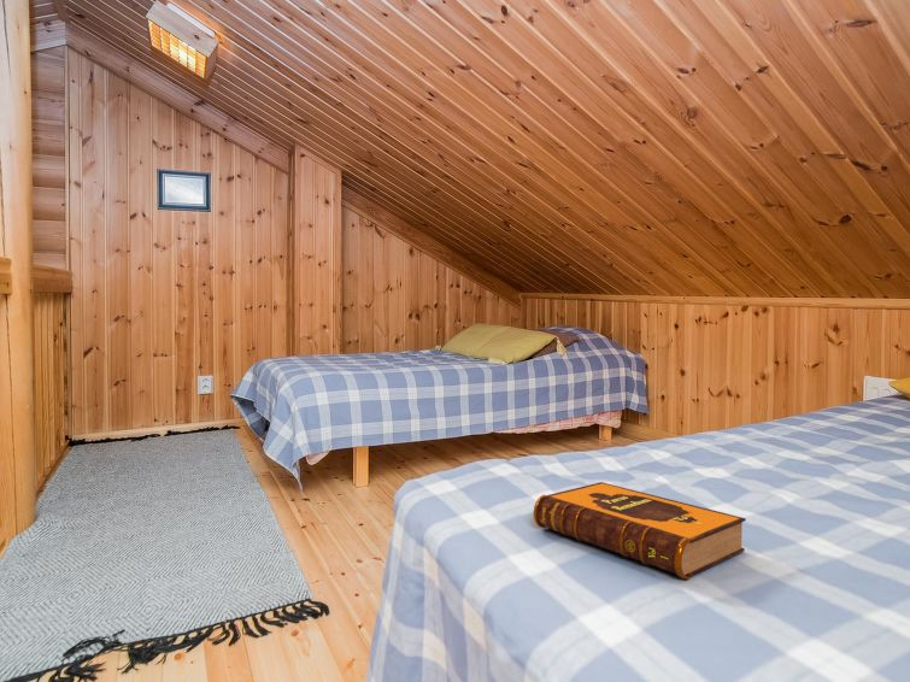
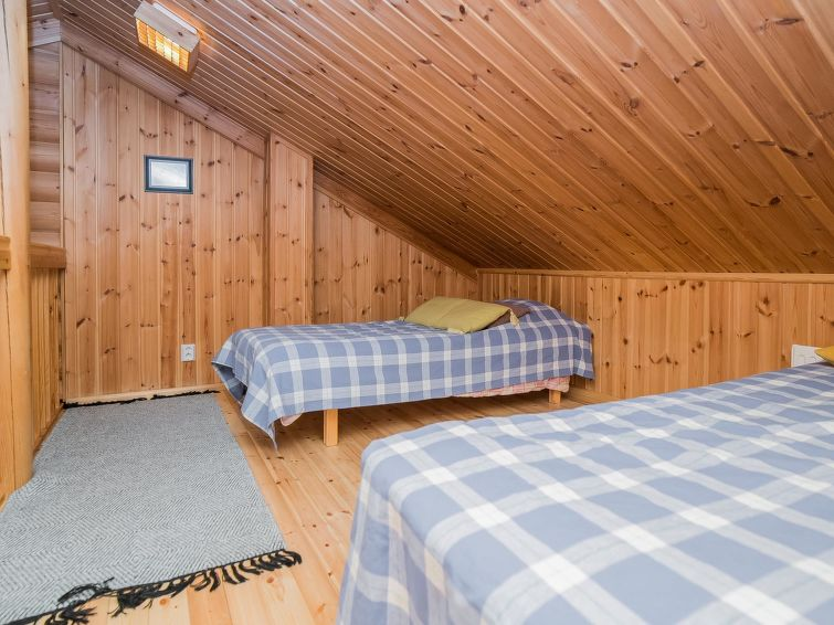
- hardback book [533,481,747,581]
